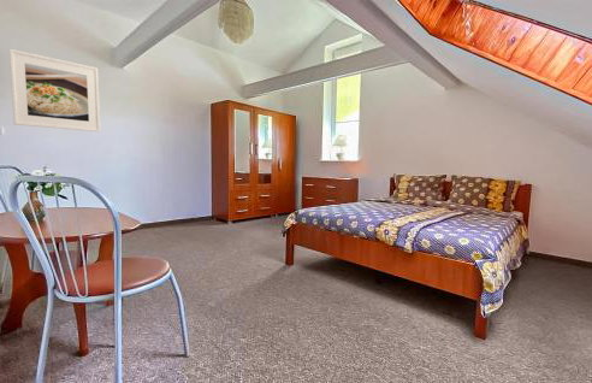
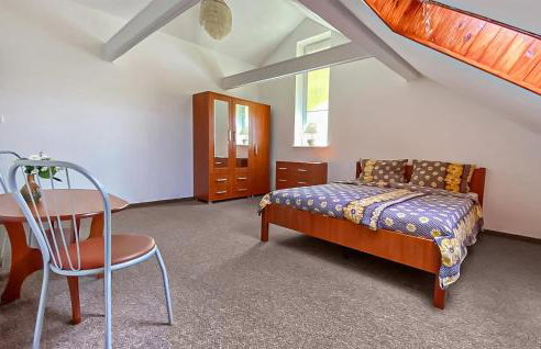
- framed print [8,48,101,132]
